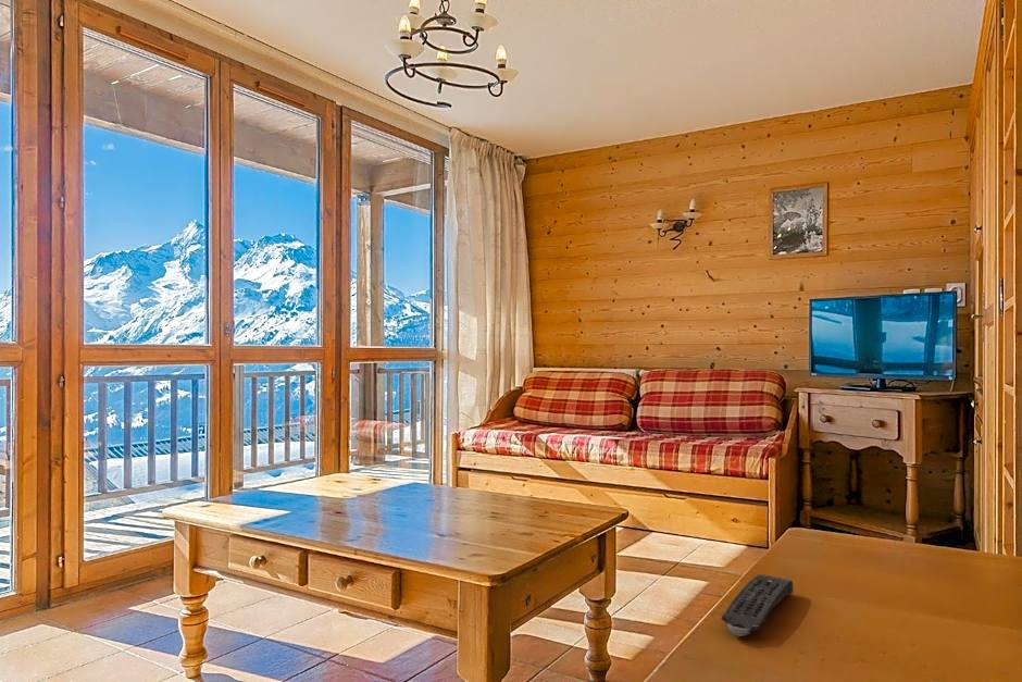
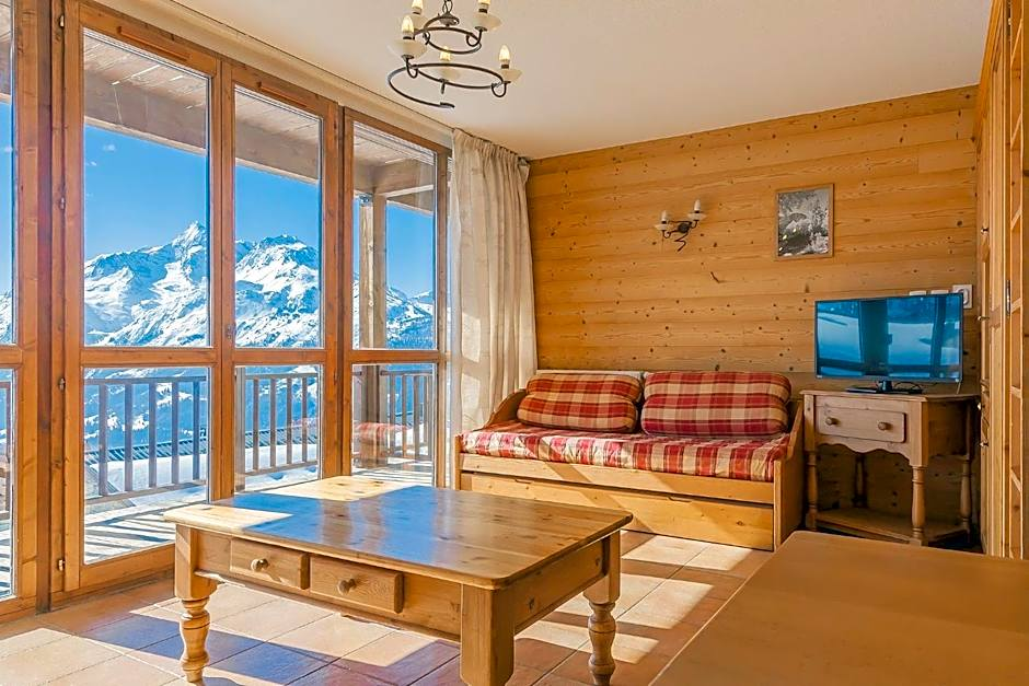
- remote control [721,573,795,637]
